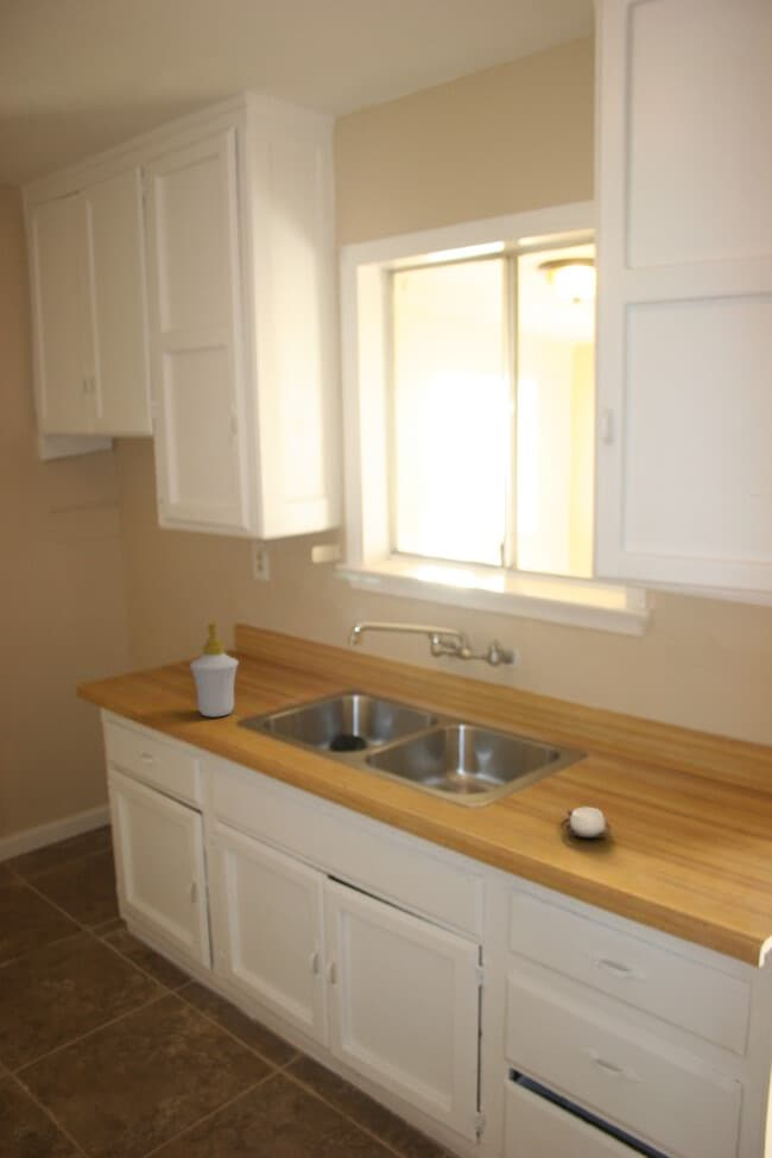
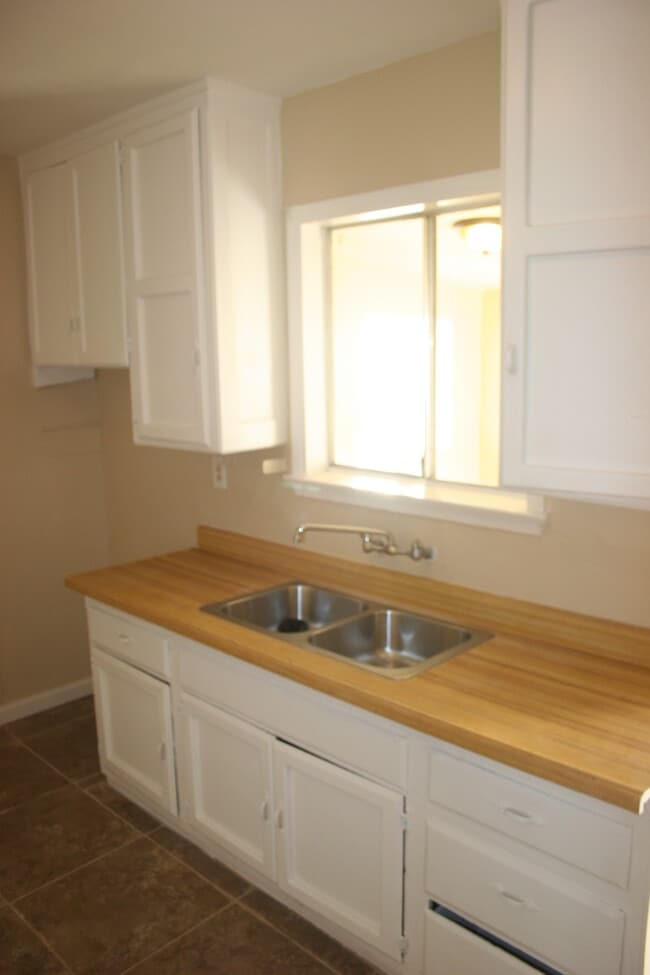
- cup [559,806,613,839]
- soap bottle [189,619,240,719]
